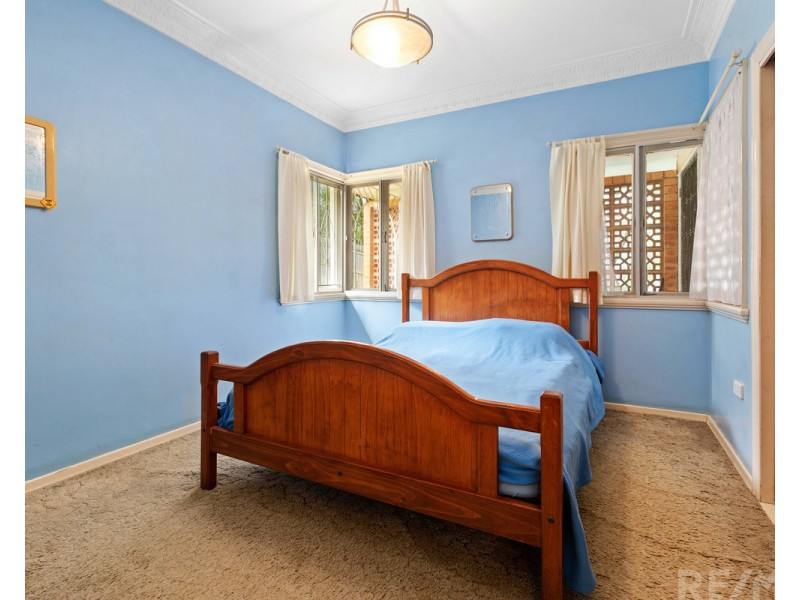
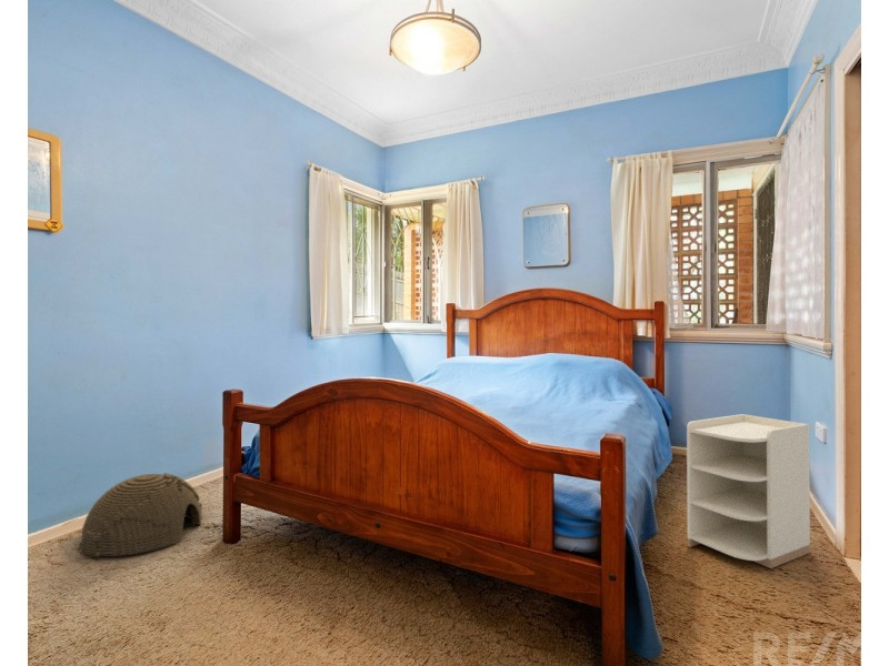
+ nightstand [686,413,811,569]
+ woven basket [78,472,203,557]
